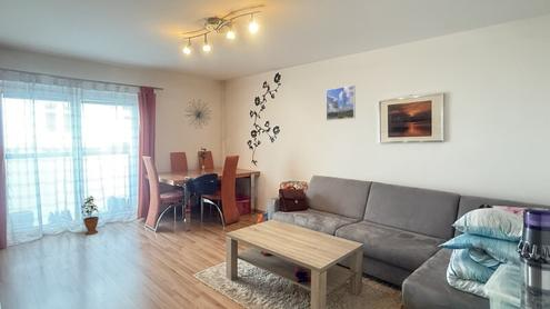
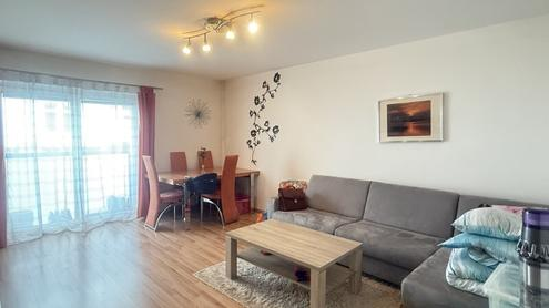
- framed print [326,84,357,121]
- potted plant [80,195,100,236]
